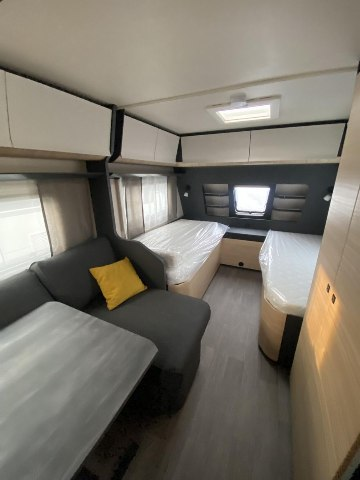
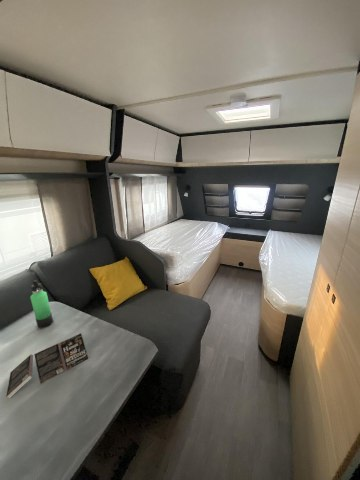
+ thermos bottle [29,279,54,329]
+ paperback book [5,332,89,399]
